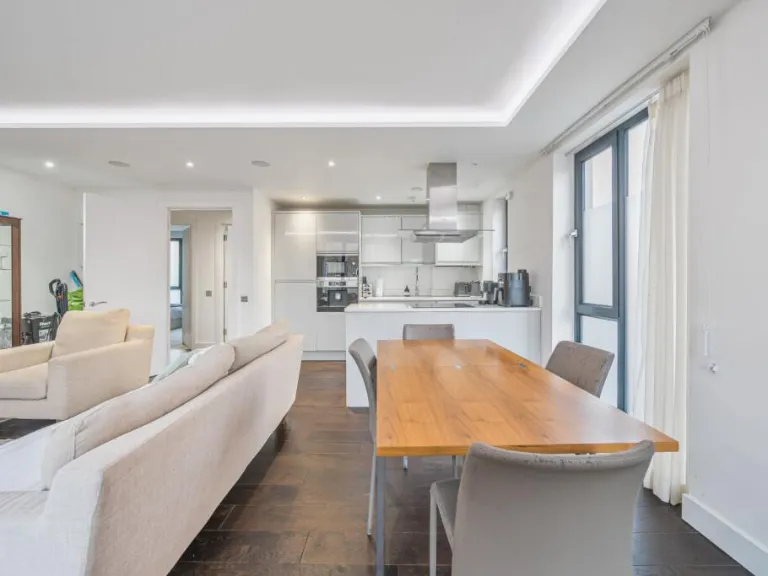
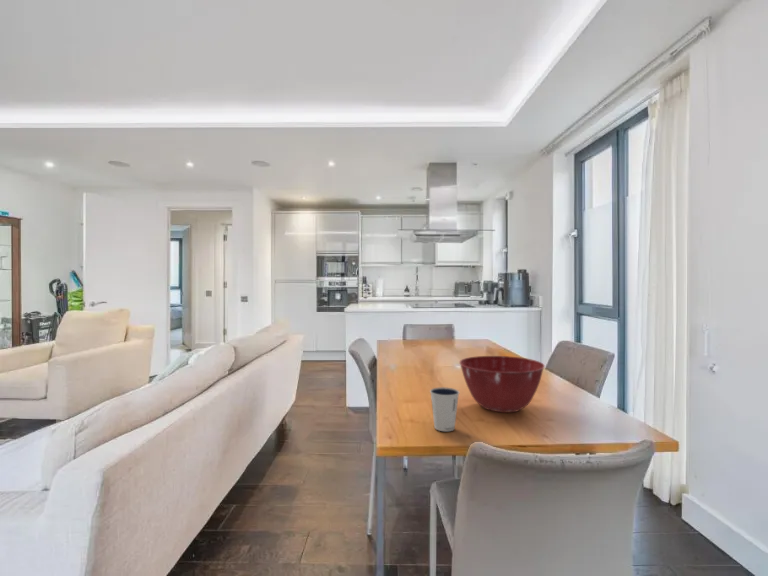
+ mixing bowl [458,355,546,413]
+ dixie cup [429,386,460,432]
